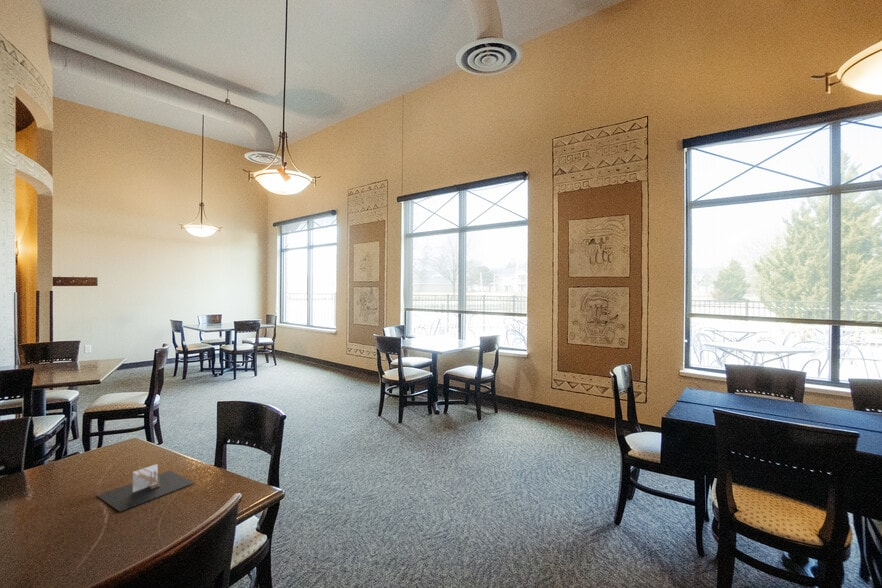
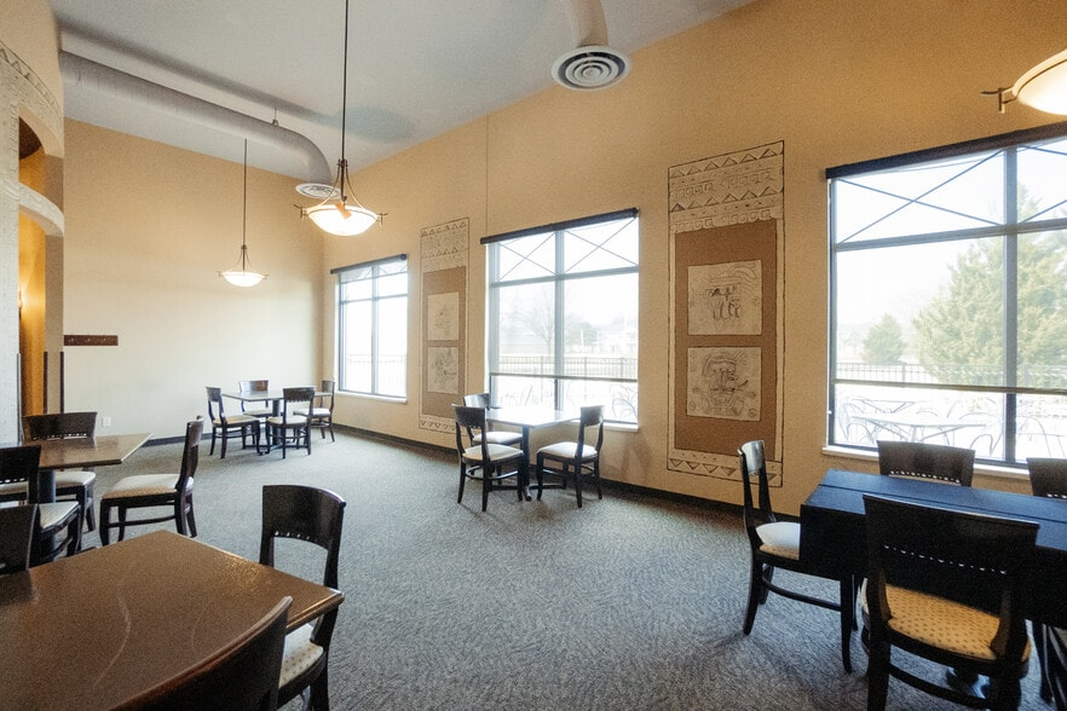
- napkin holder [96,463,196,513]
